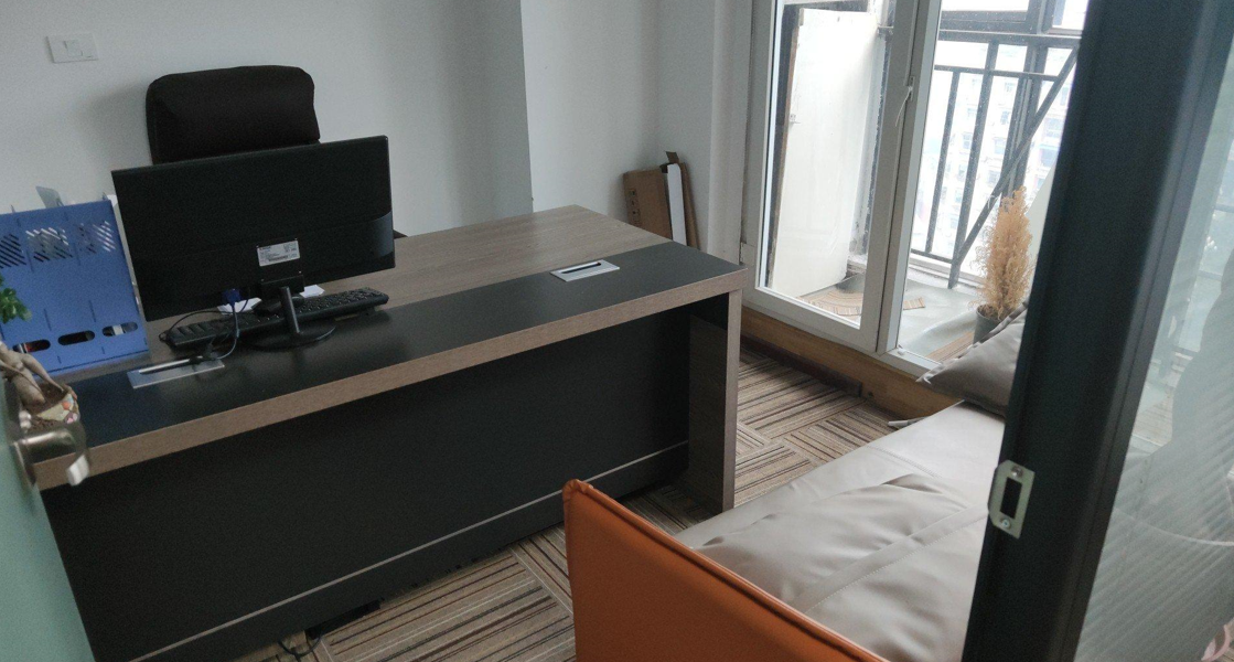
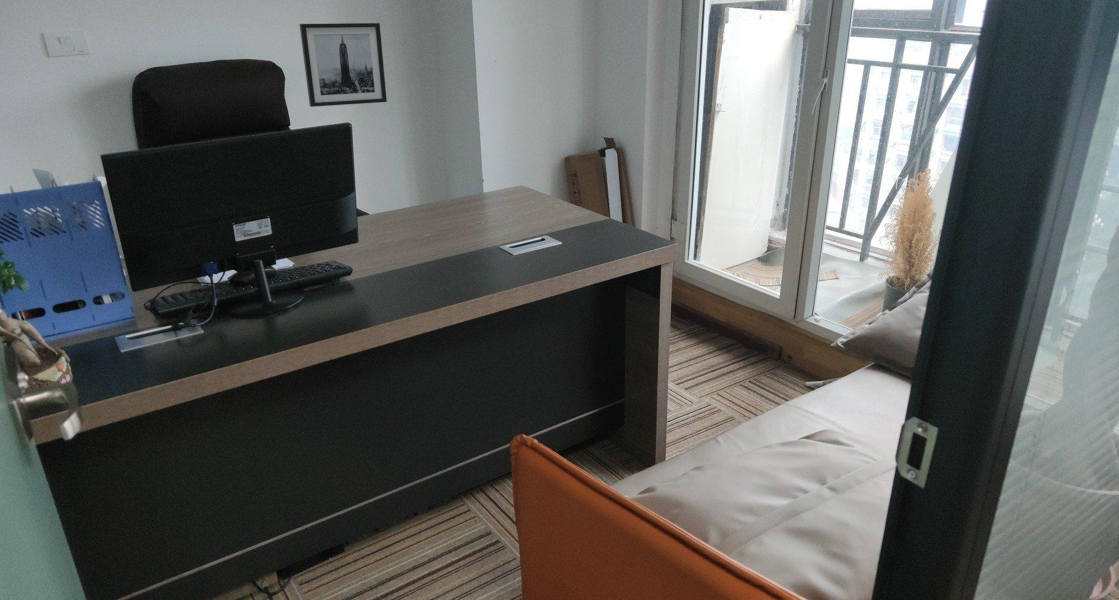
+ wall art [298,22,388,108]
